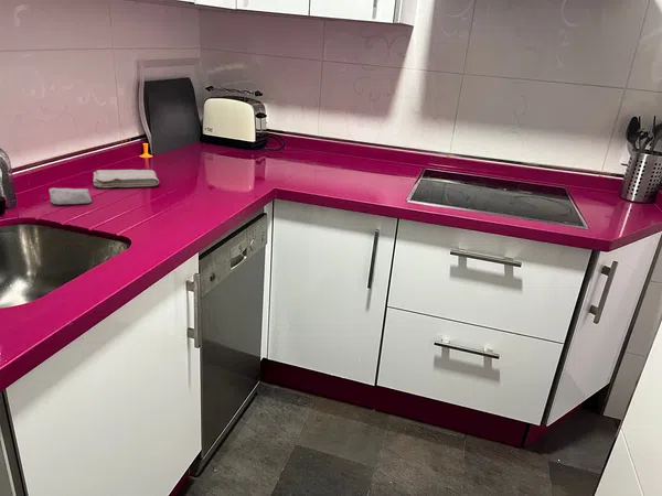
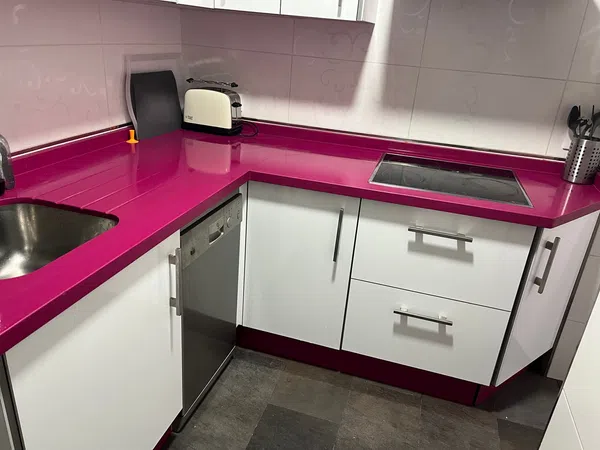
- soap bar [49,187,93,206]
- washcloth [93,169,160,188]
